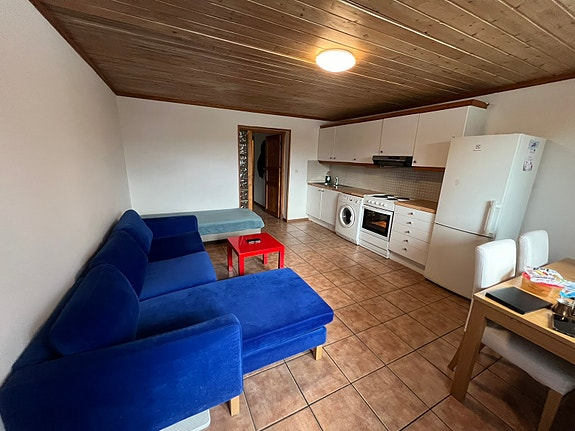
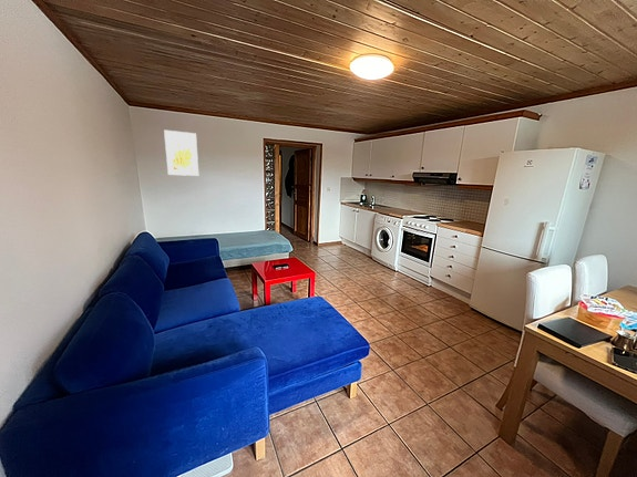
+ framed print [163,129,199,177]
